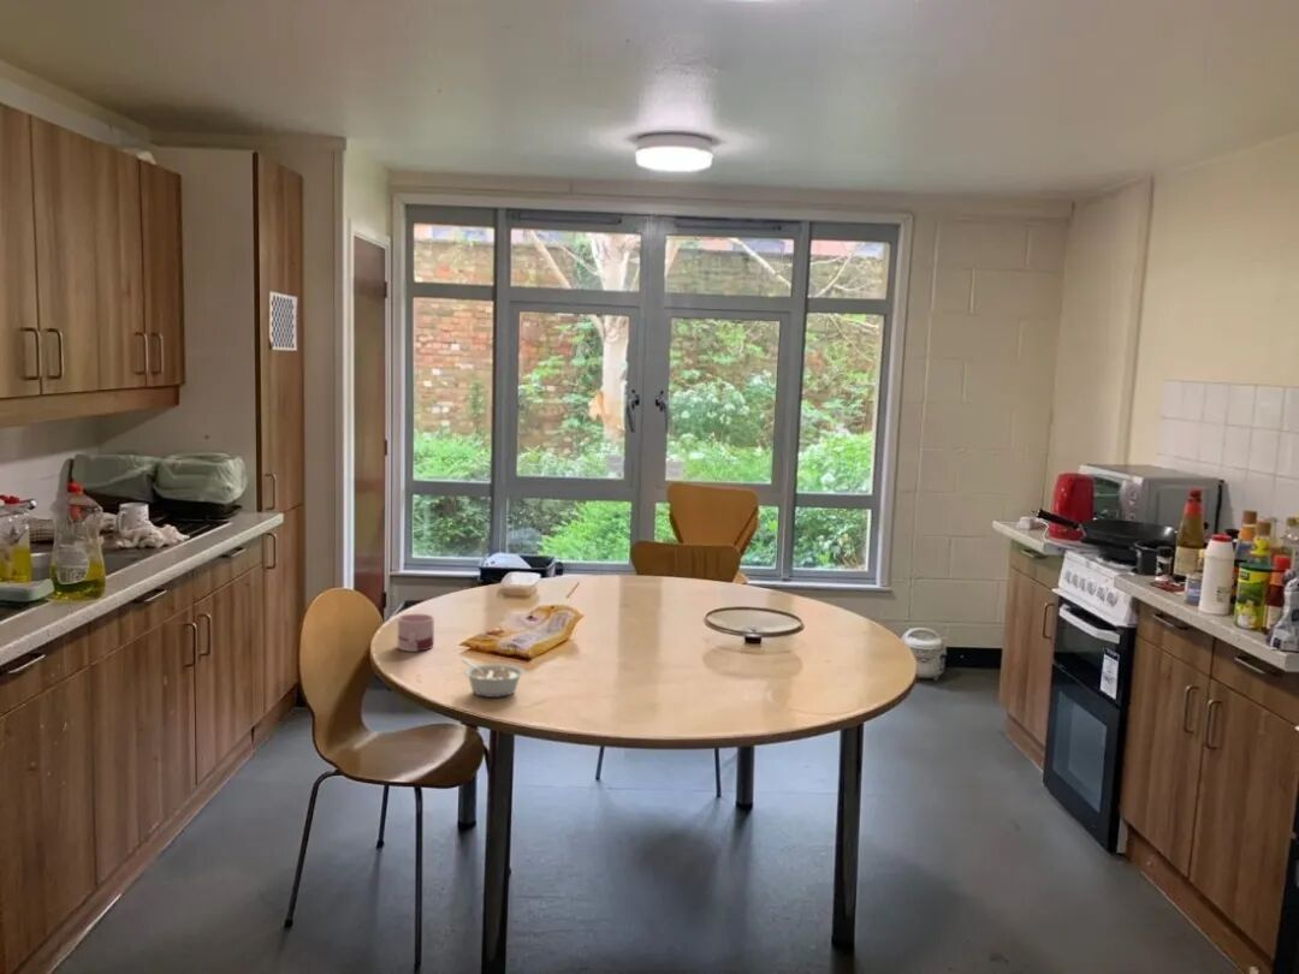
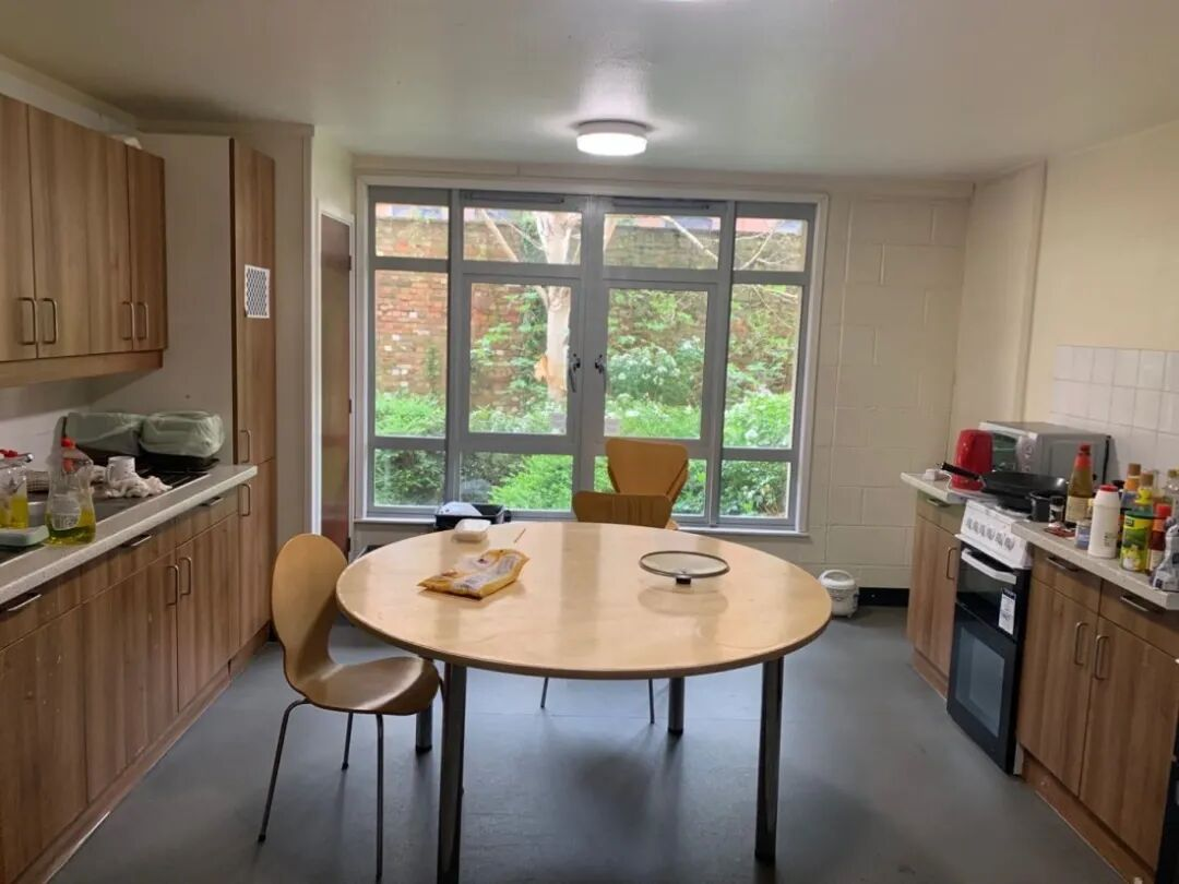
- mug [397,612,435,653]
- legume [461,658,526,699]
